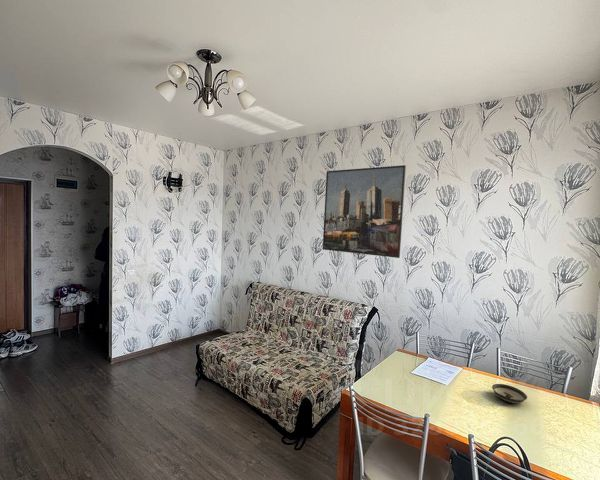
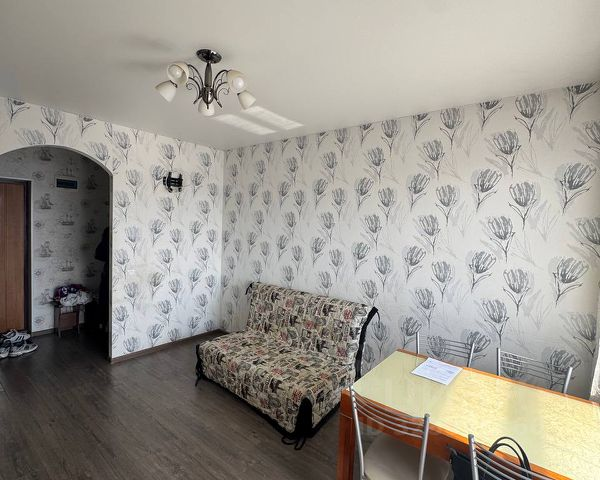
- saucer [491,383,528,404]
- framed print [322,164,407,259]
